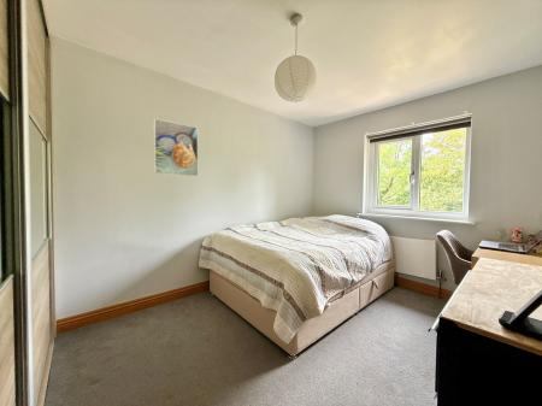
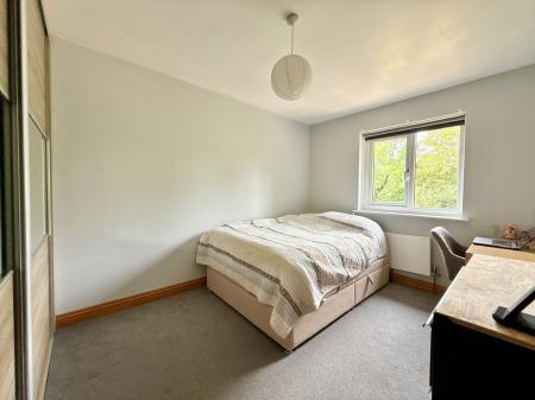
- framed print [153,117,199,177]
